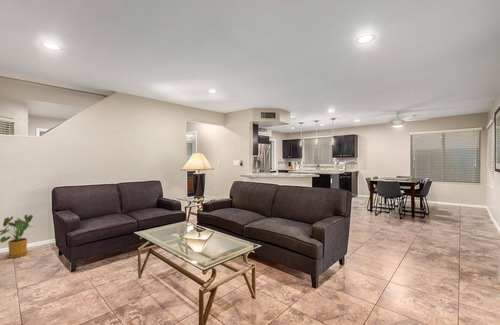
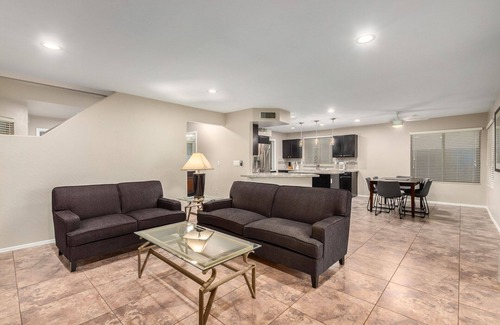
- house plant [0,214,34,259]
